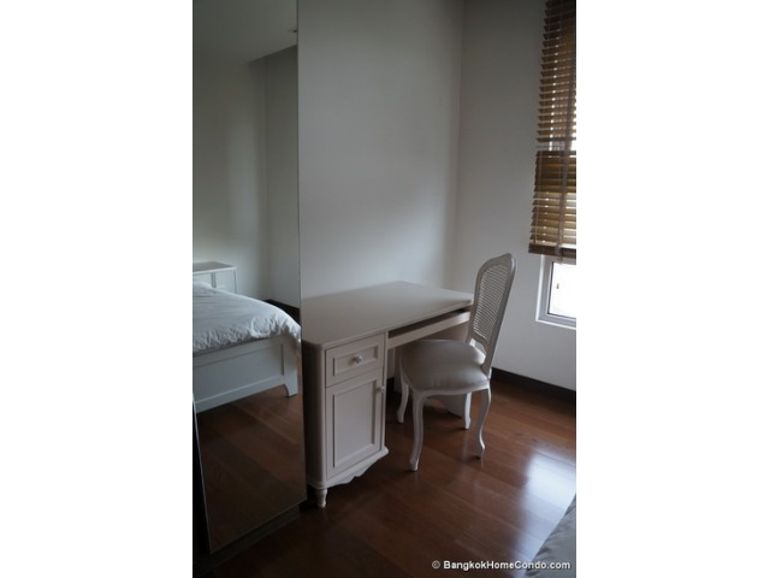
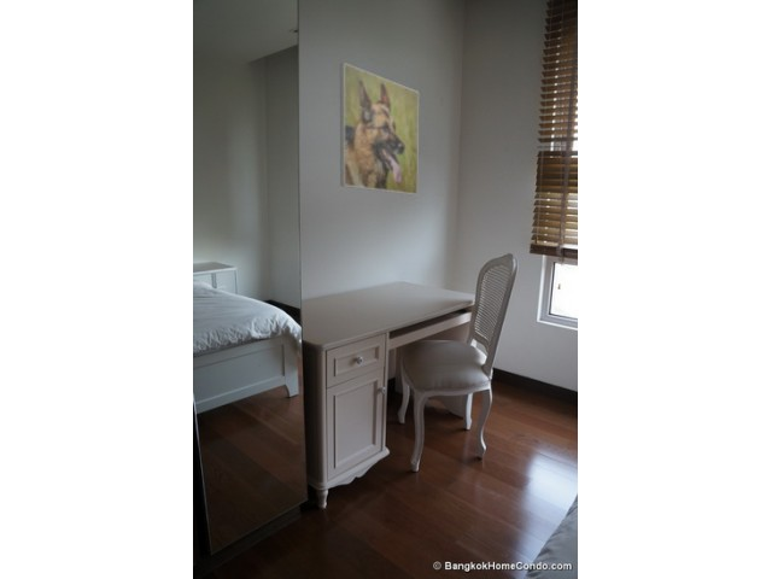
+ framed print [339,62,420,197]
